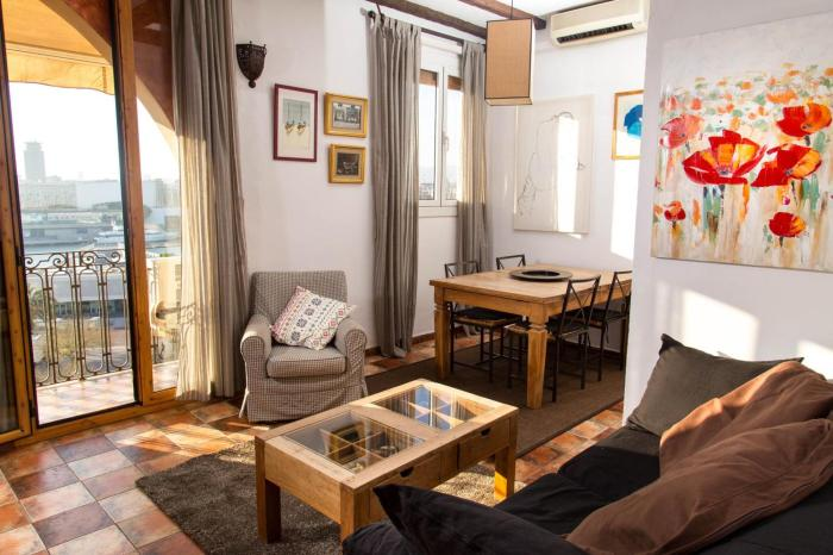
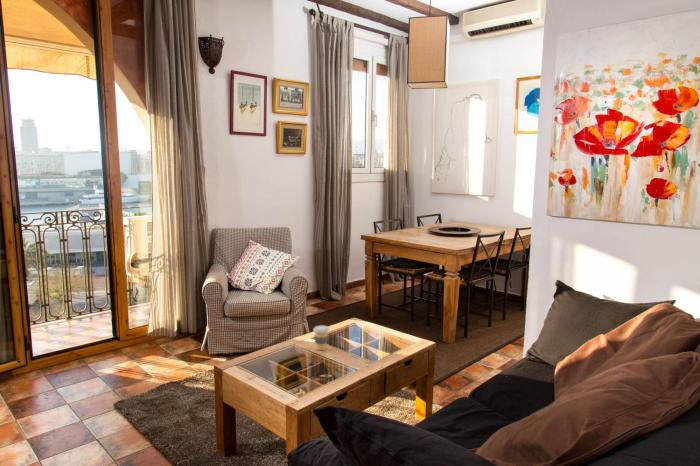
+ coffee cup [312,324,331,351]
